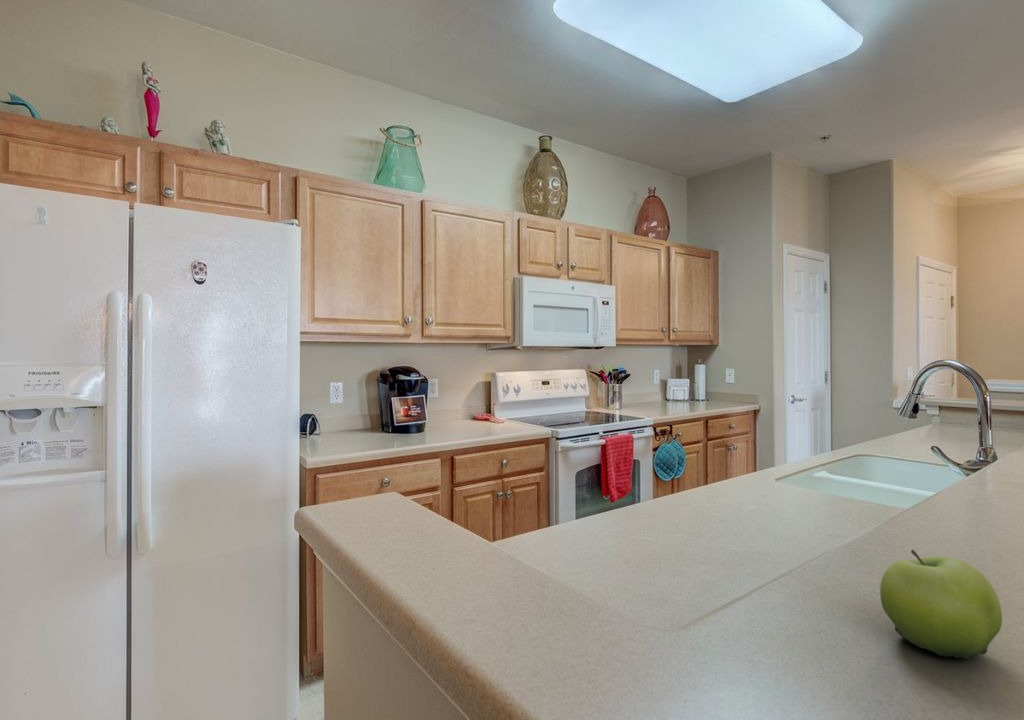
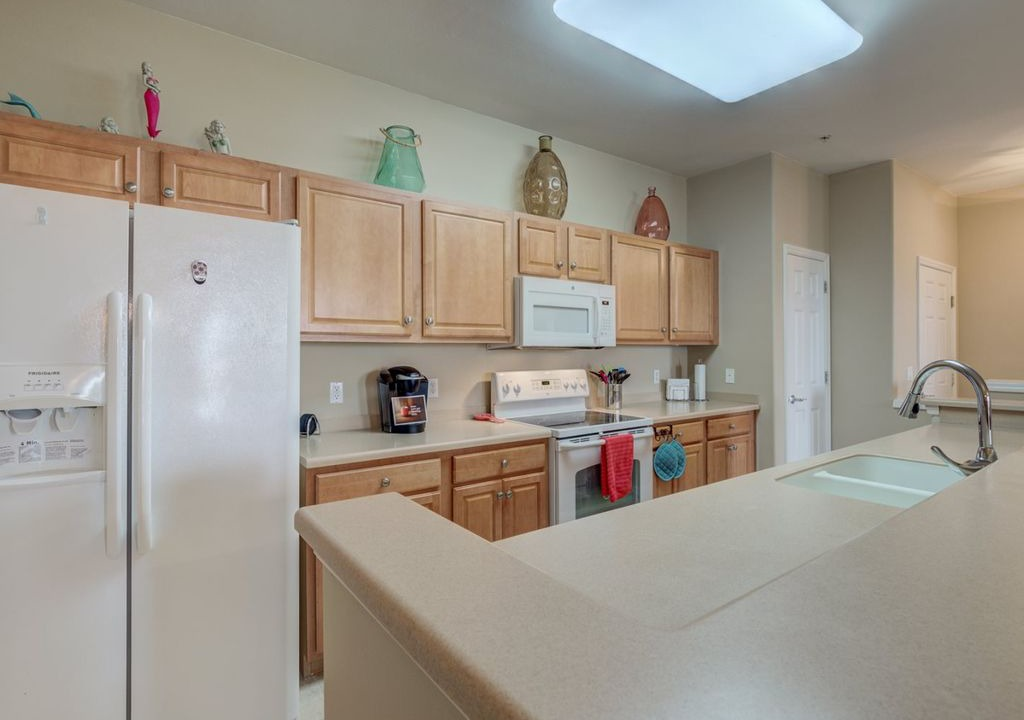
- fruit [879,548,1003,660]
